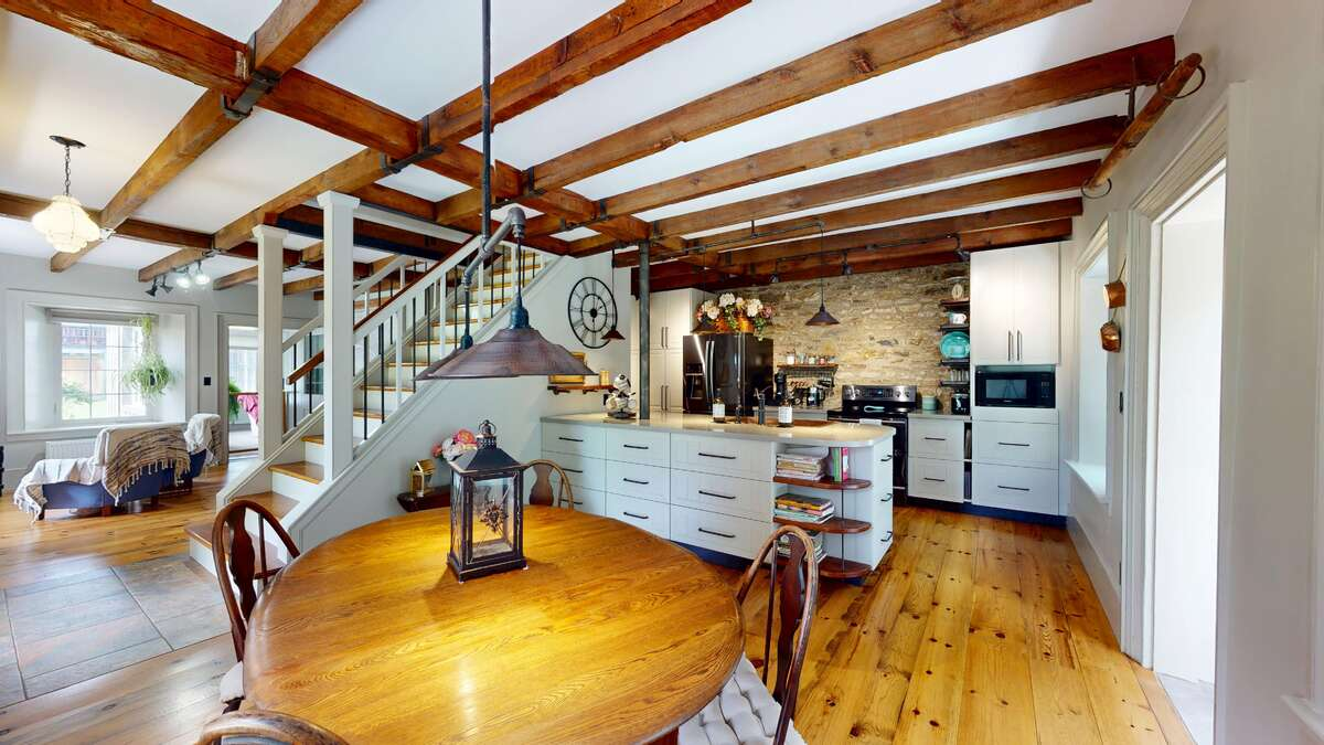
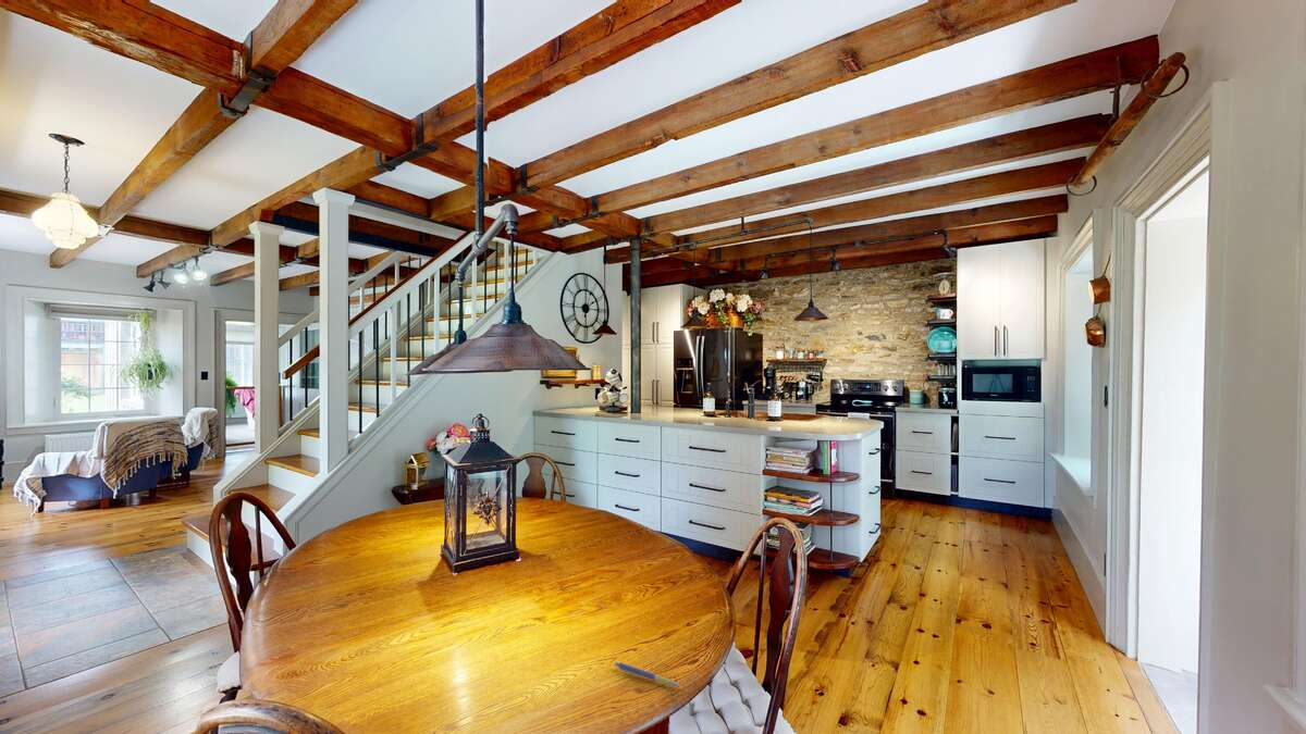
+ pen [614,661,681,688]
